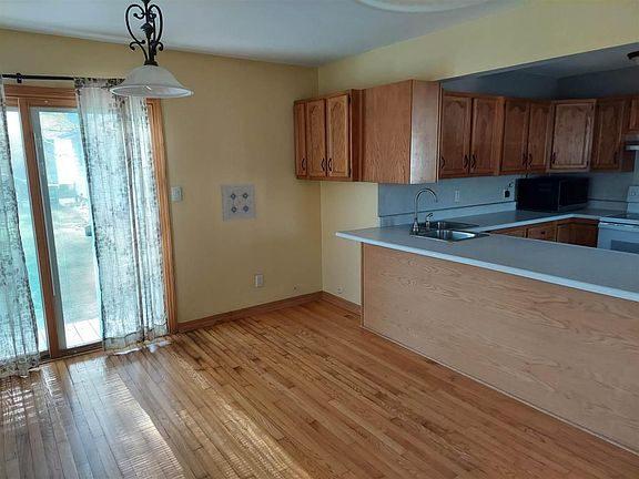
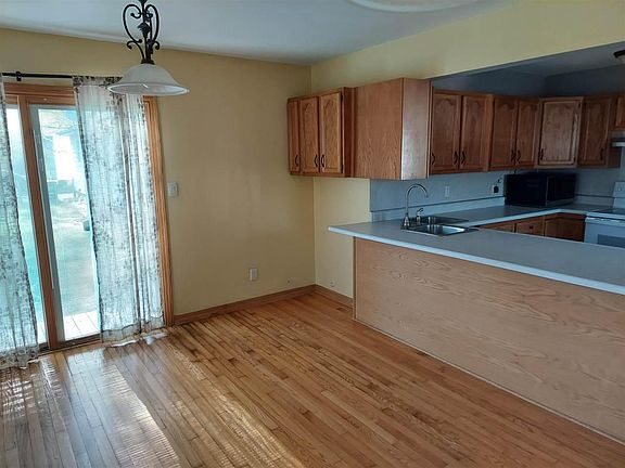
- wall art [220,183,257,223]
